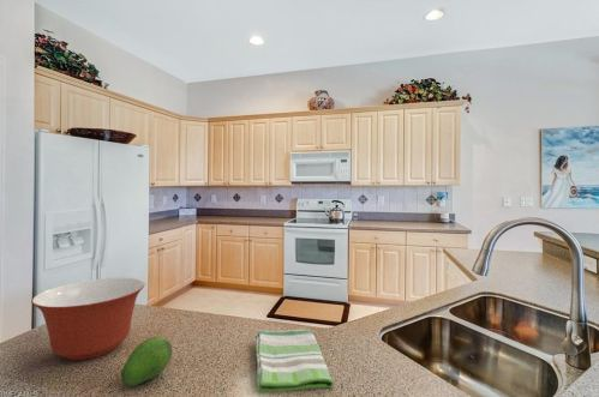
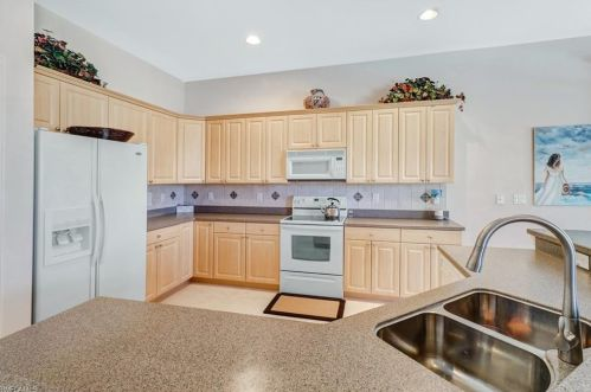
- mixing bowl [30,277,145,361]
- dish towel [254,329,334,393]
- fruit [120,336,173,389]
